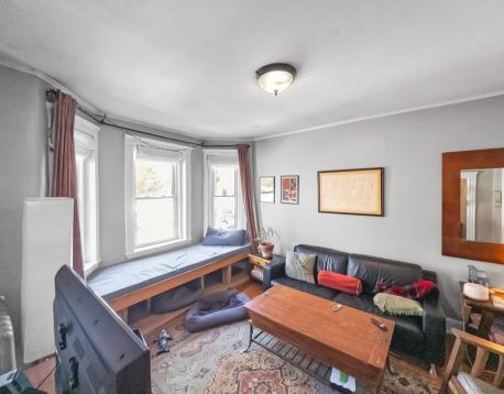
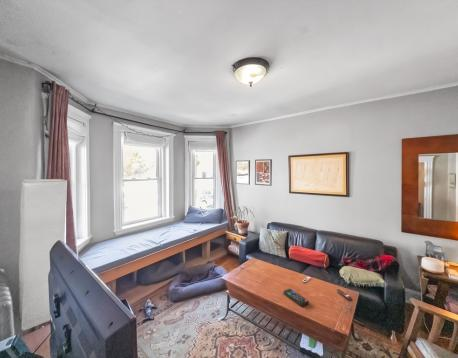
+ remote control [282,288,310,307]
